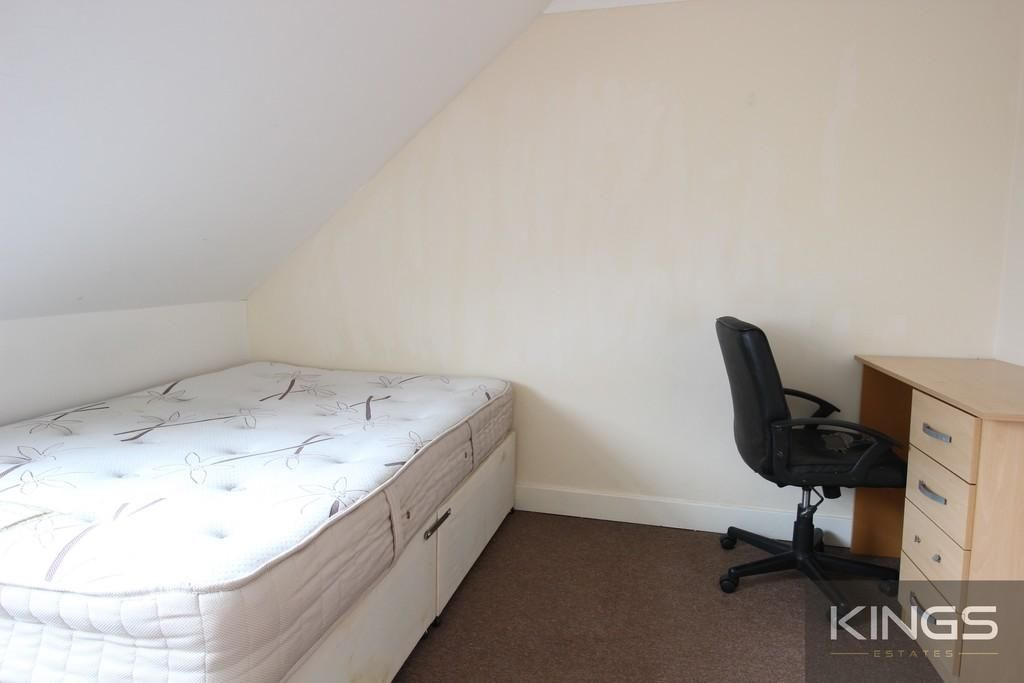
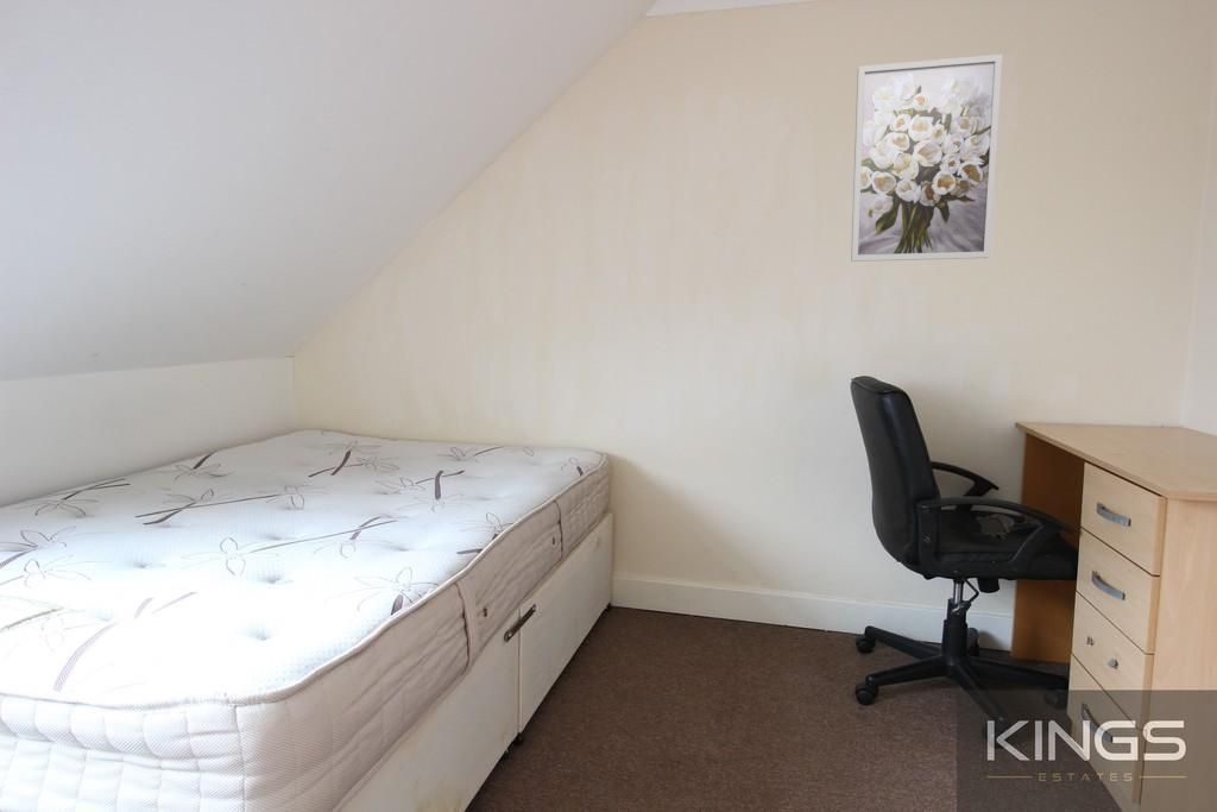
+ wall art [850,53,1003,263]
